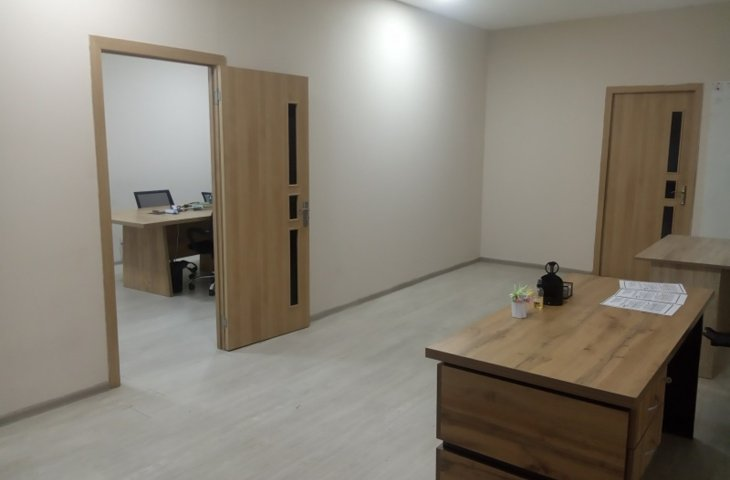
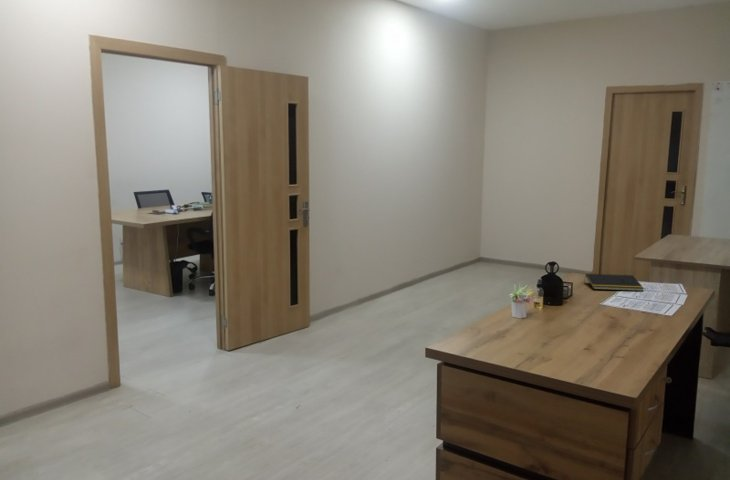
+ notepad [583,273,645,292]
